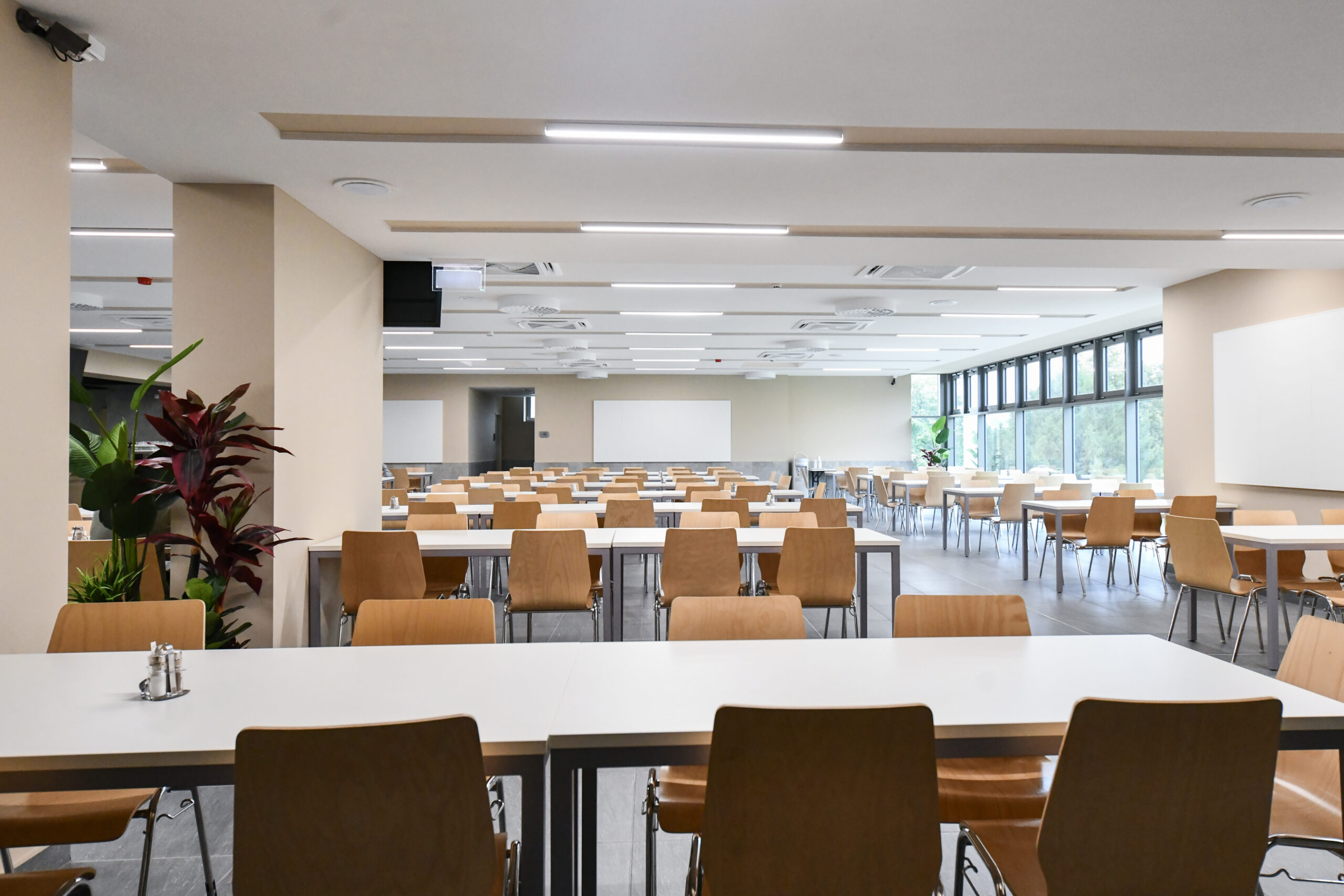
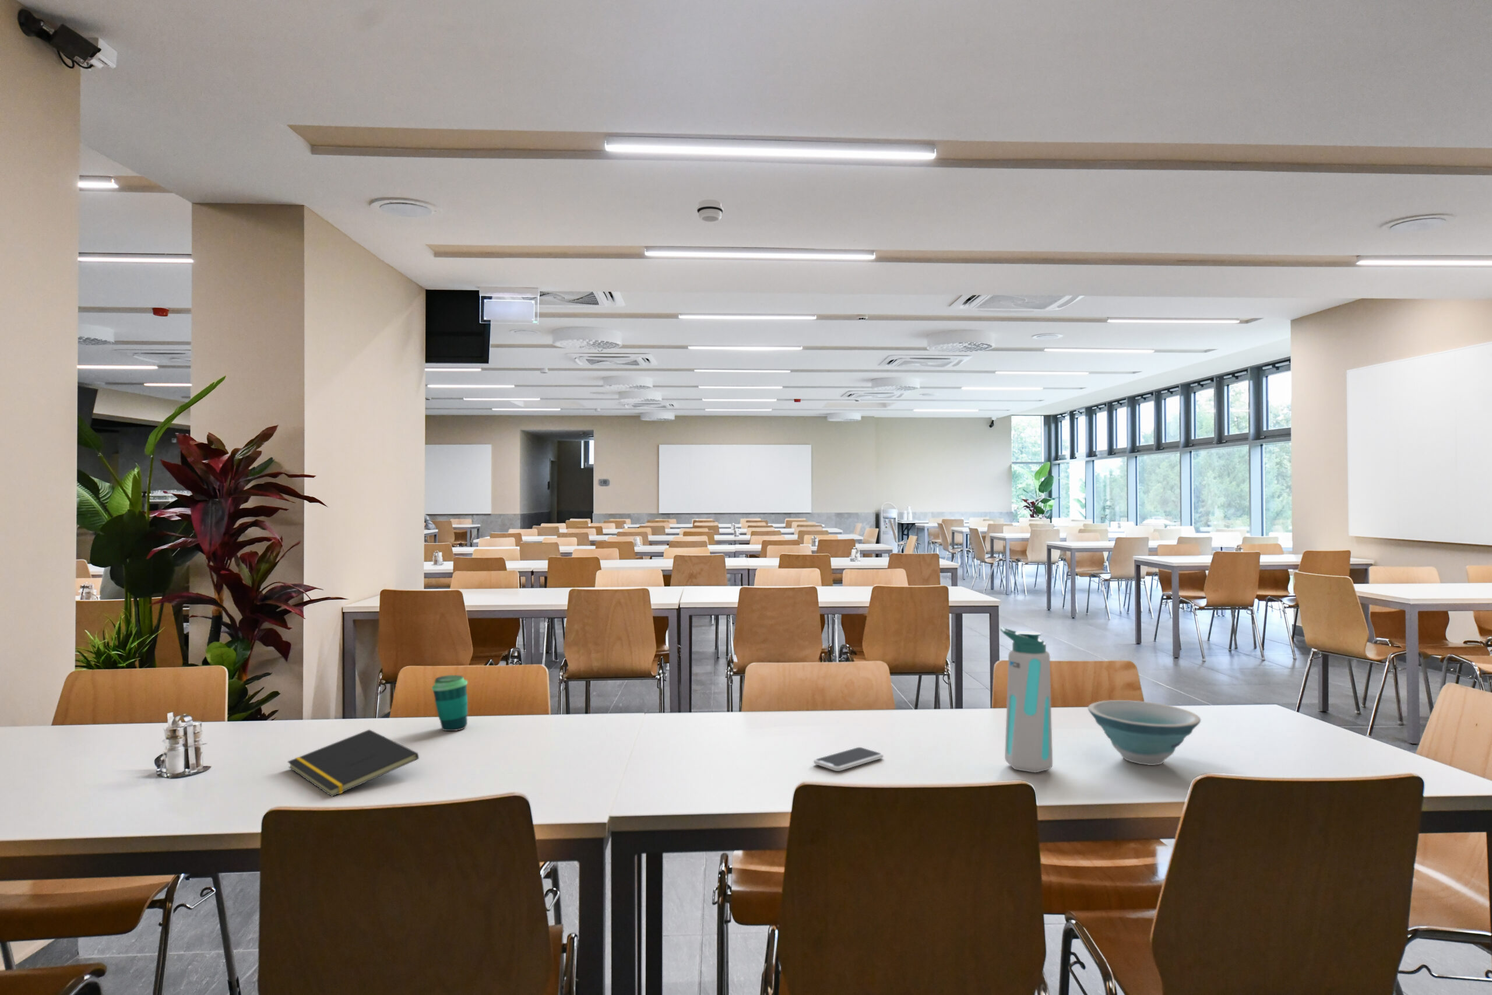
+ smoke detector [696,199,724,223]
+ cup [431,674,468,732]
+ bowl [1087,700,1201,766]
+ smartphone [813,746,884,772]
+ notepad [286,730,420,797]
+ water bottle [999,626,1054,773]
